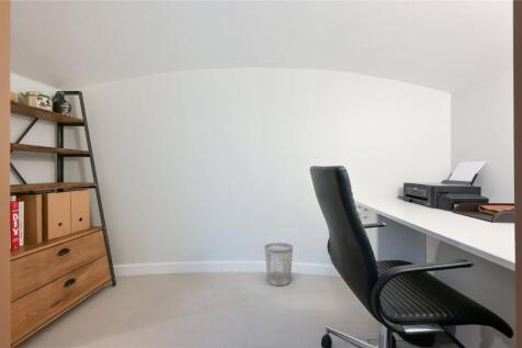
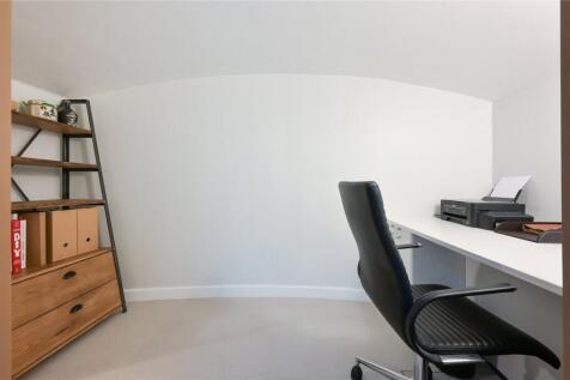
- wastebasket [263,242,294,287]
